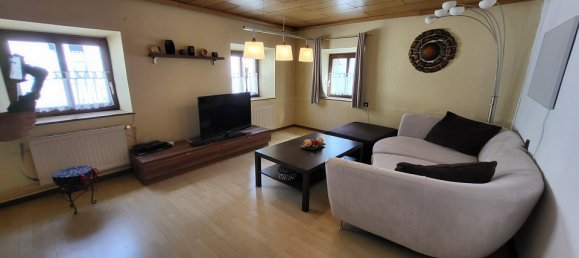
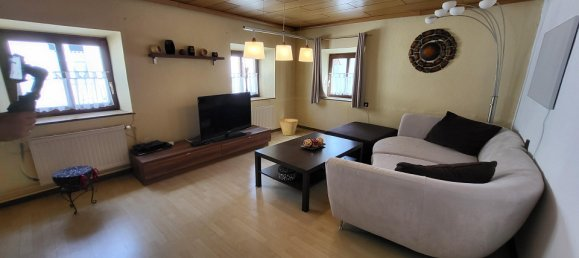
+ basket [278,118,299,136]
